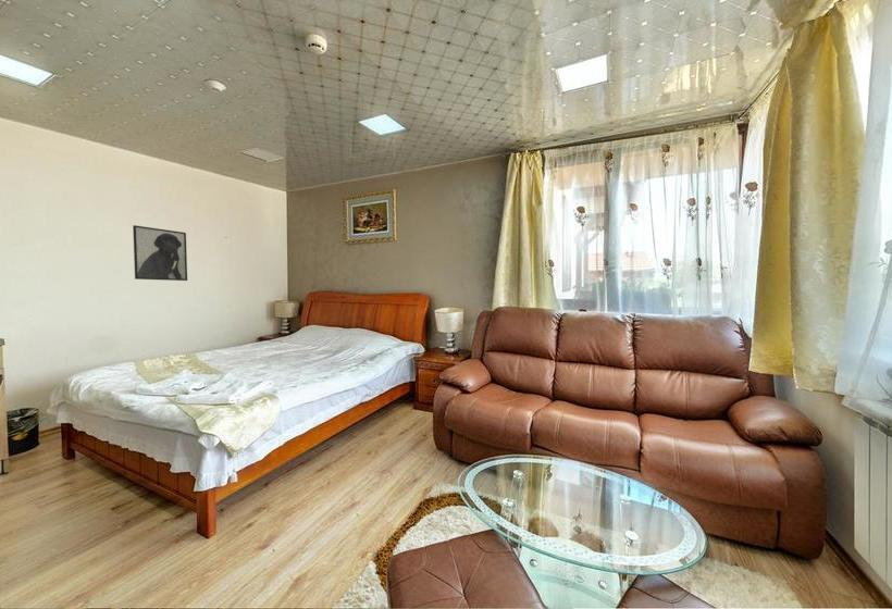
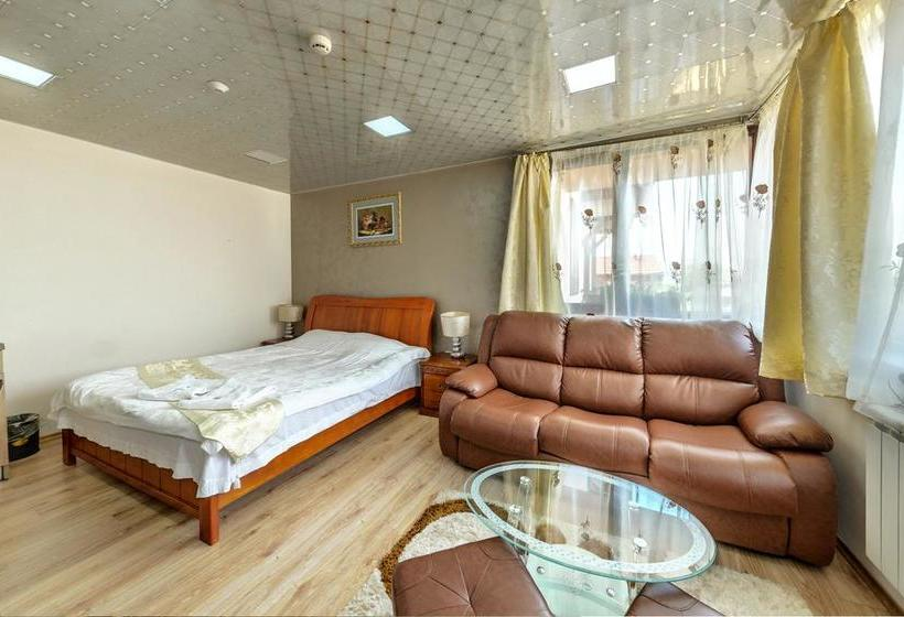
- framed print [132,224,188,282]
